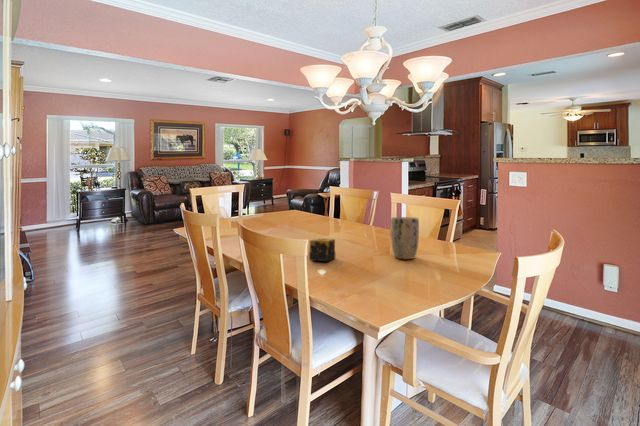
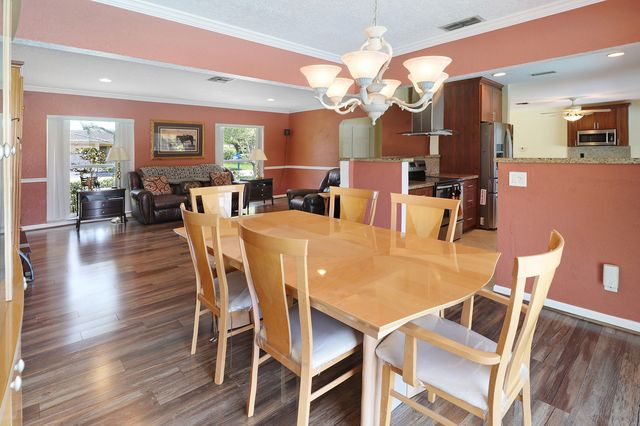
- candle [308,237,336,262]
- plant pot [389,216,420,260]
